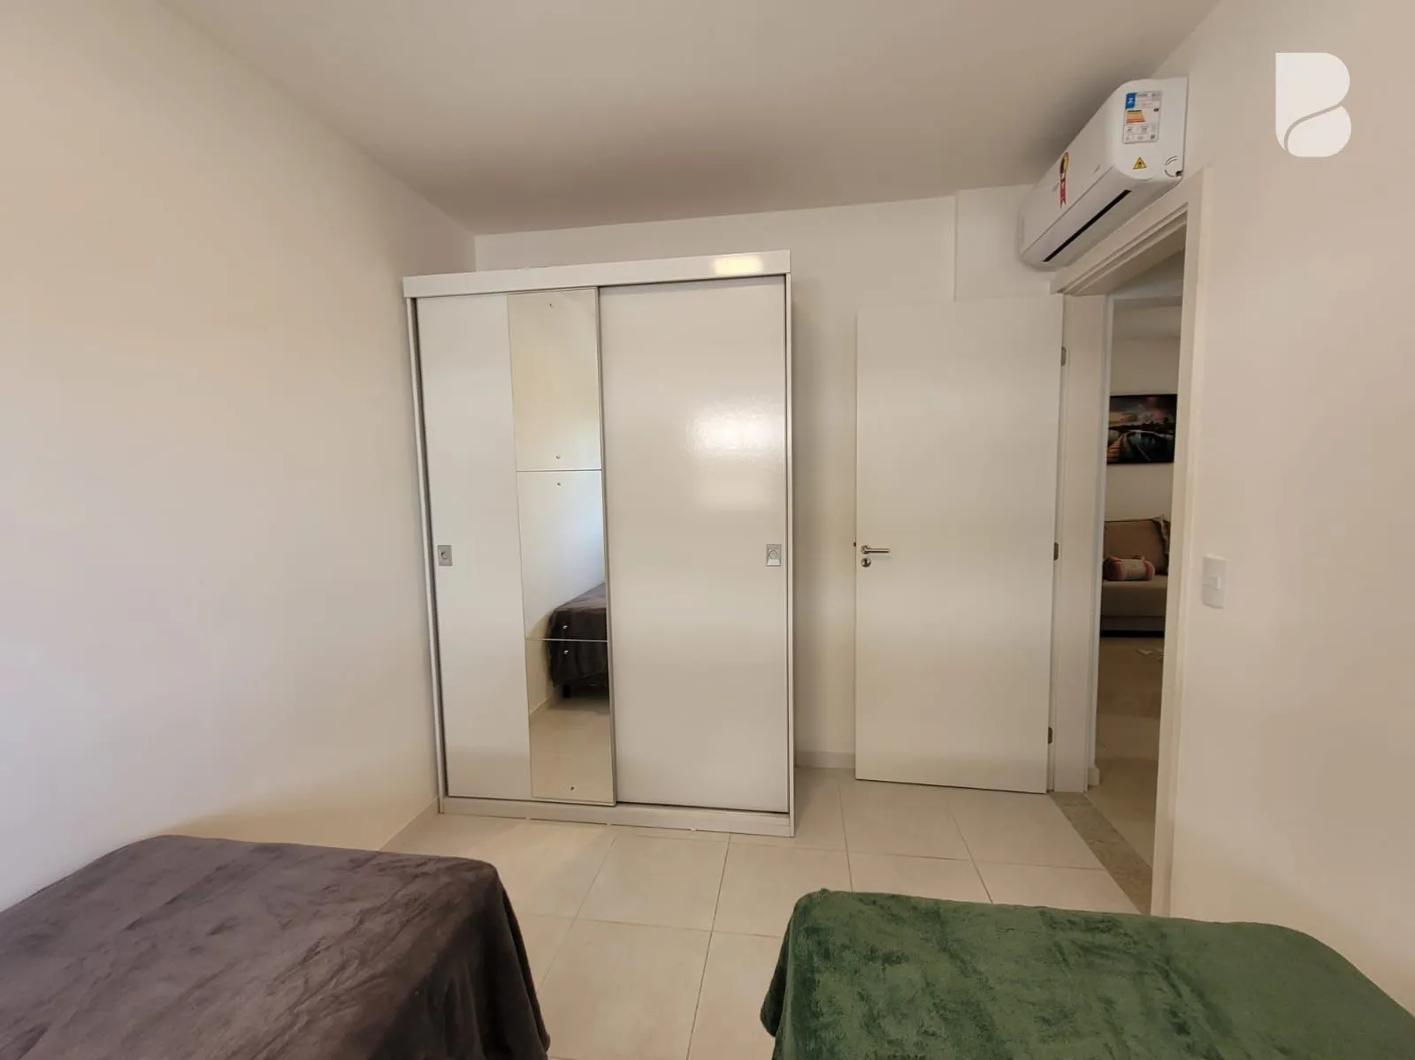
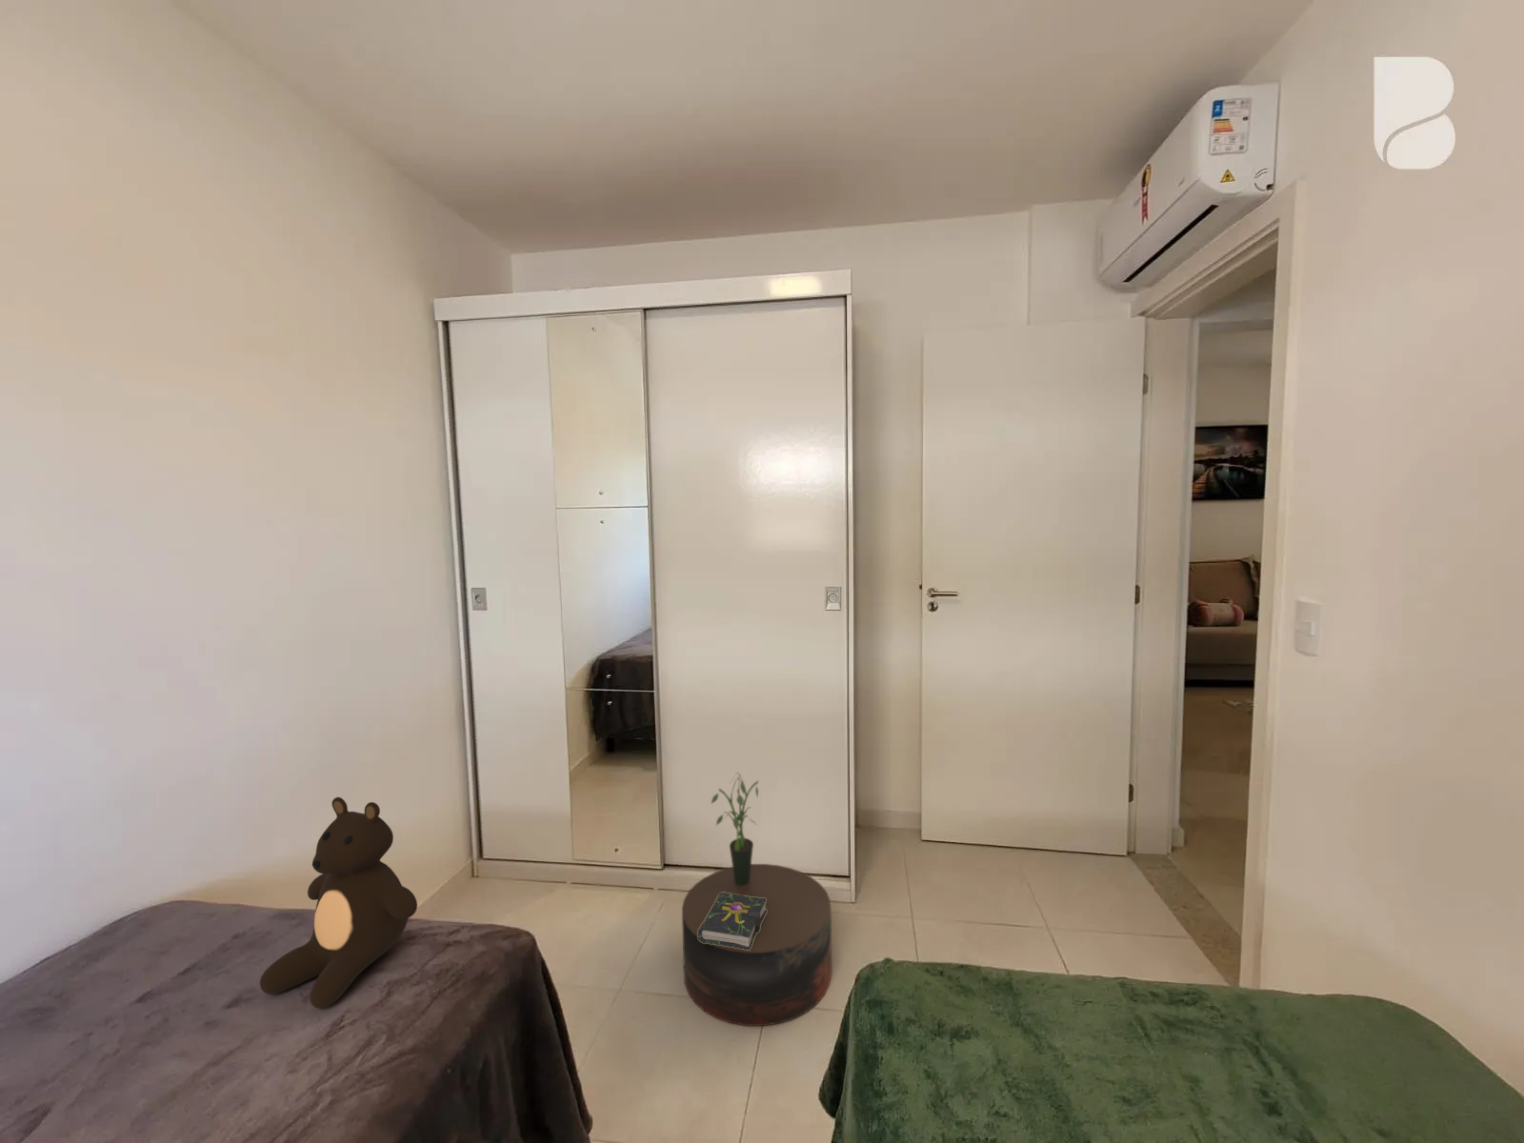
+ stool [682,863,833,1027]
+ potted plant [710,772,760,885]
+ book [698,892,767,951]
+ teddy bear [259,796,418,1010]
